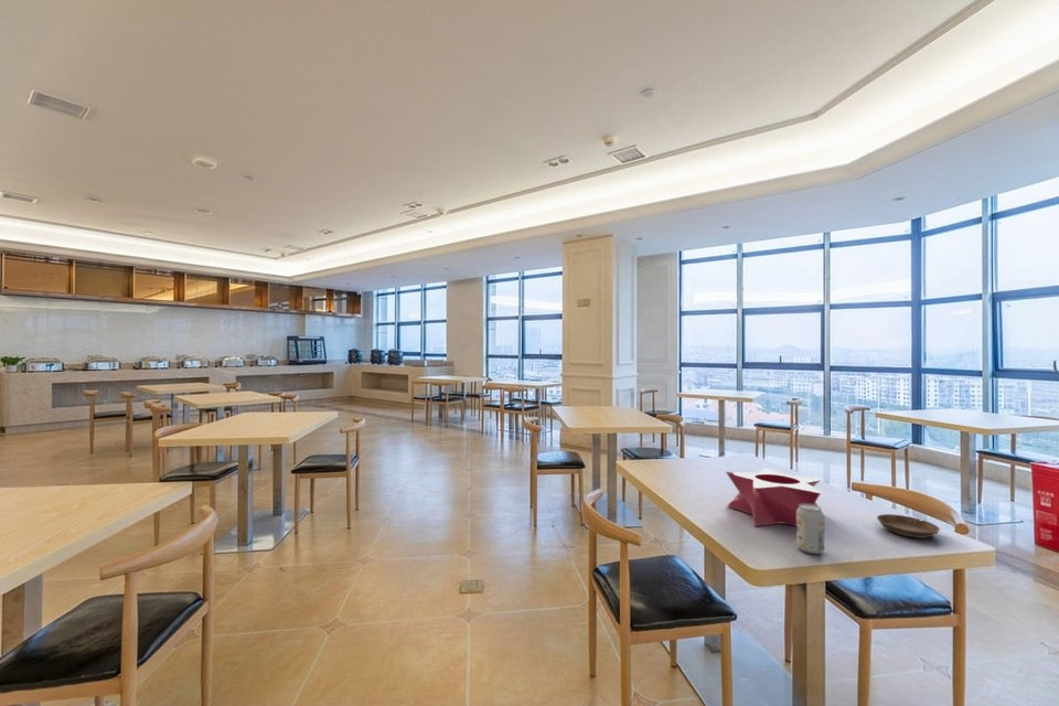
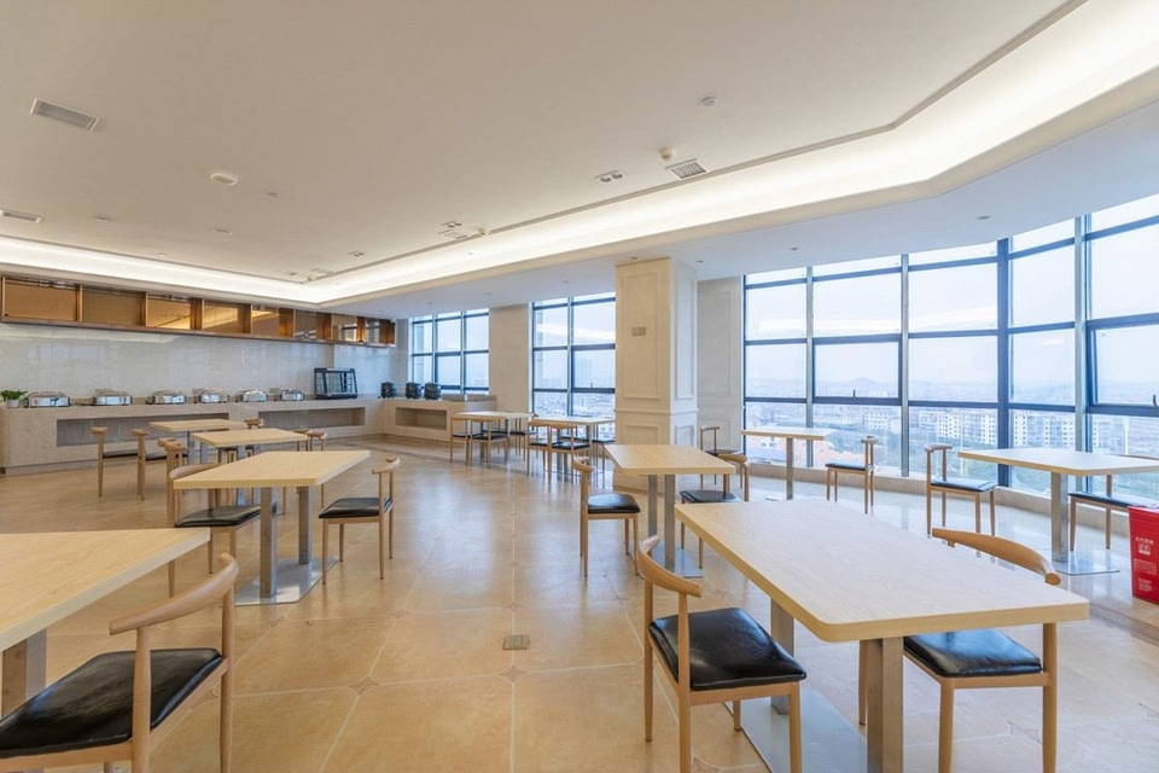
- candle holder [725,467,823,527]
- saucer [876,513,941,539]
- beverage can [795,504,825,555]
